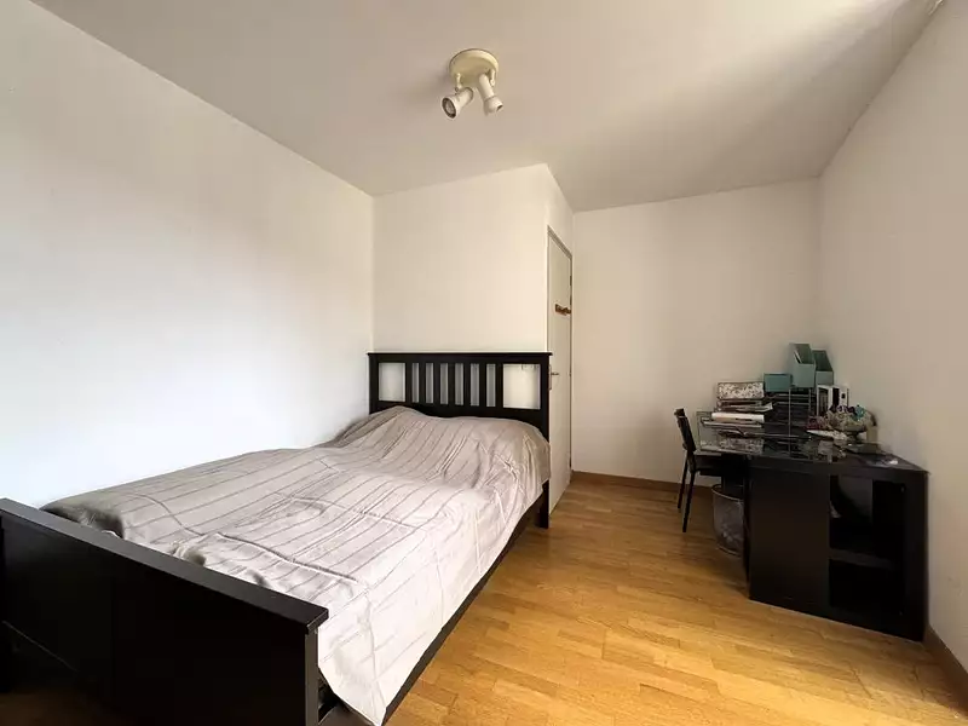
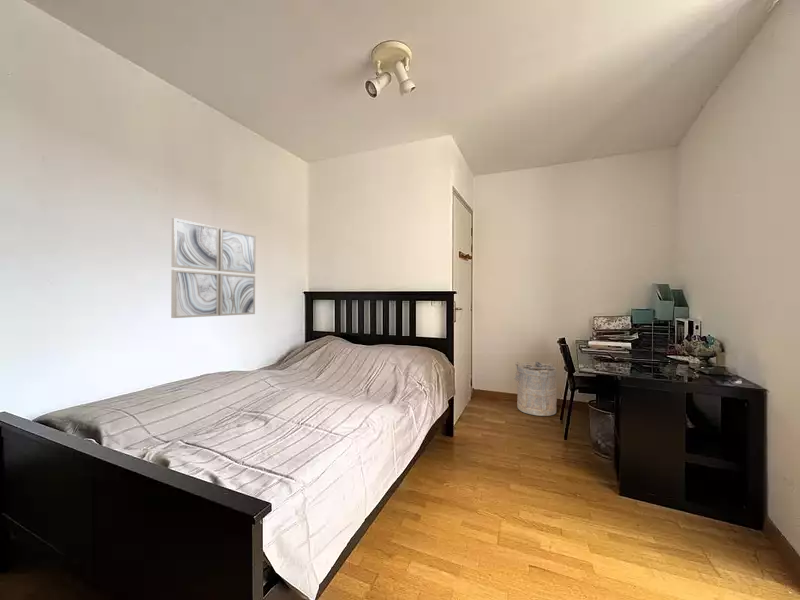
+ wall art [170,217,257,319]
+ laundry hamper [513,361,558,417]
